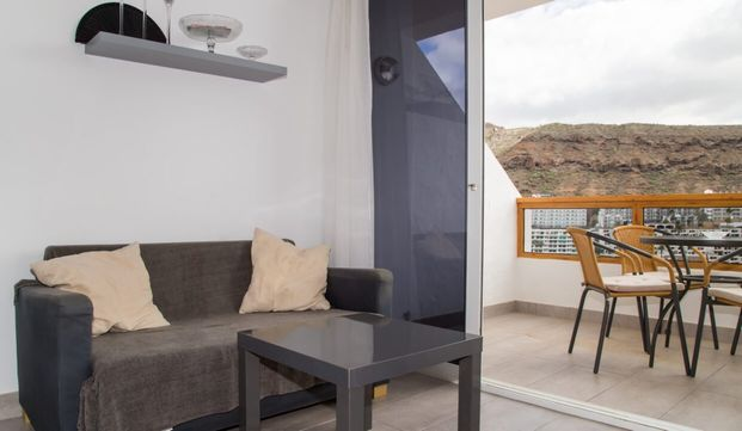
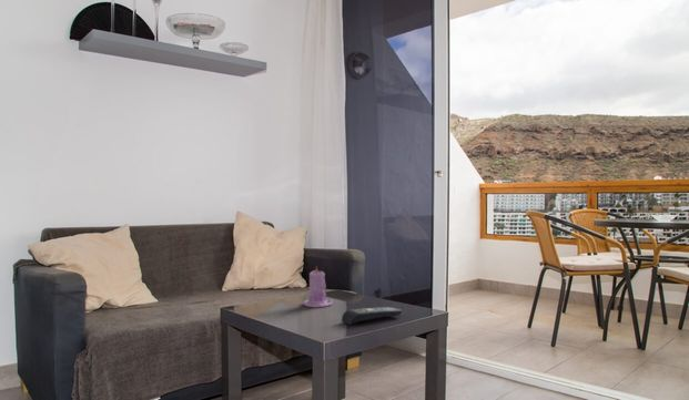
+ candle [302,265,334,309]
+ remote control [341,306,403,326]
